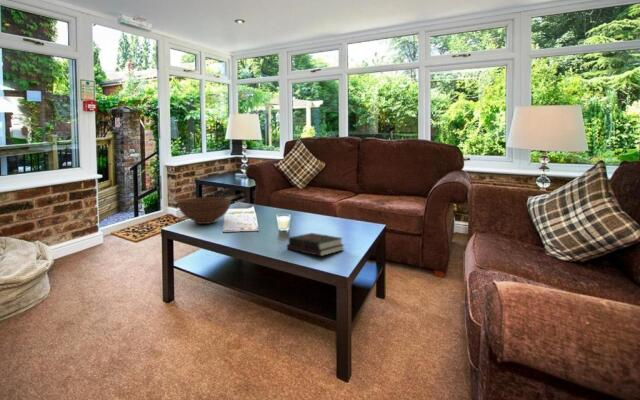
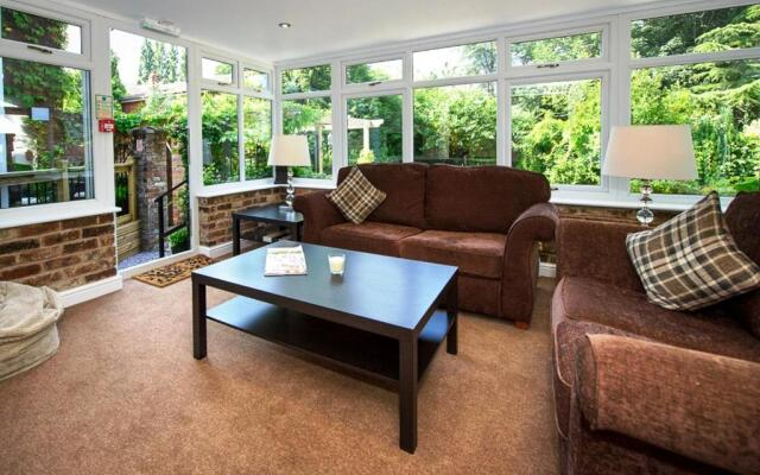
- hardback book [286,232,345,257]
- fruit bowl [176,197,232,225]
